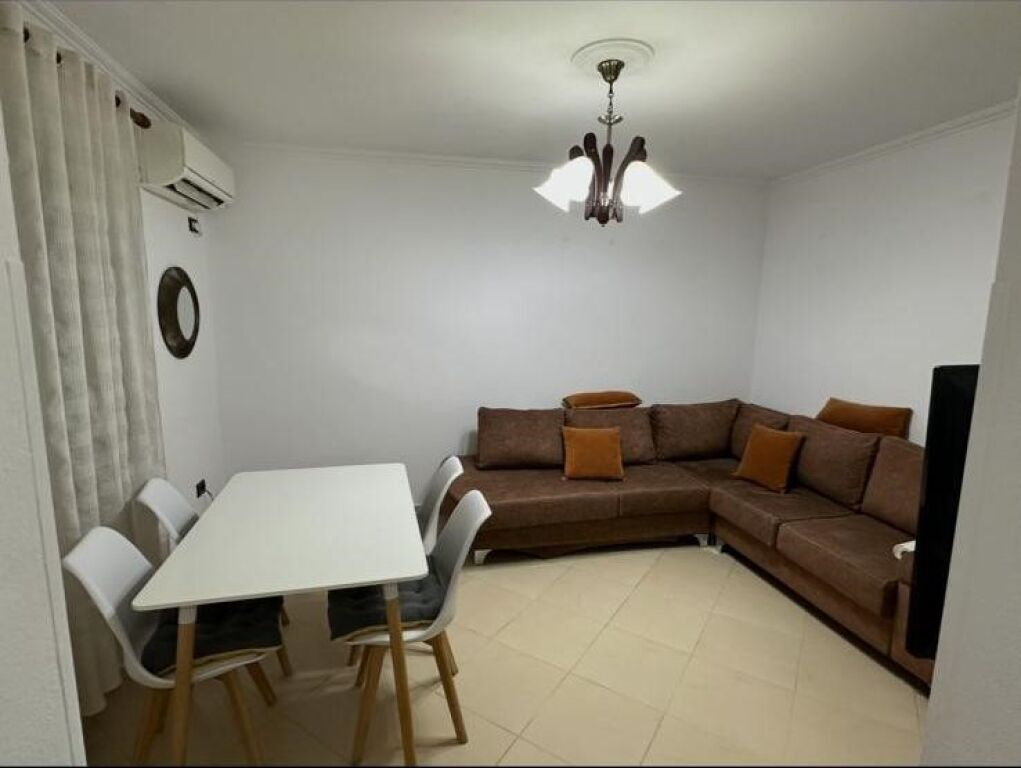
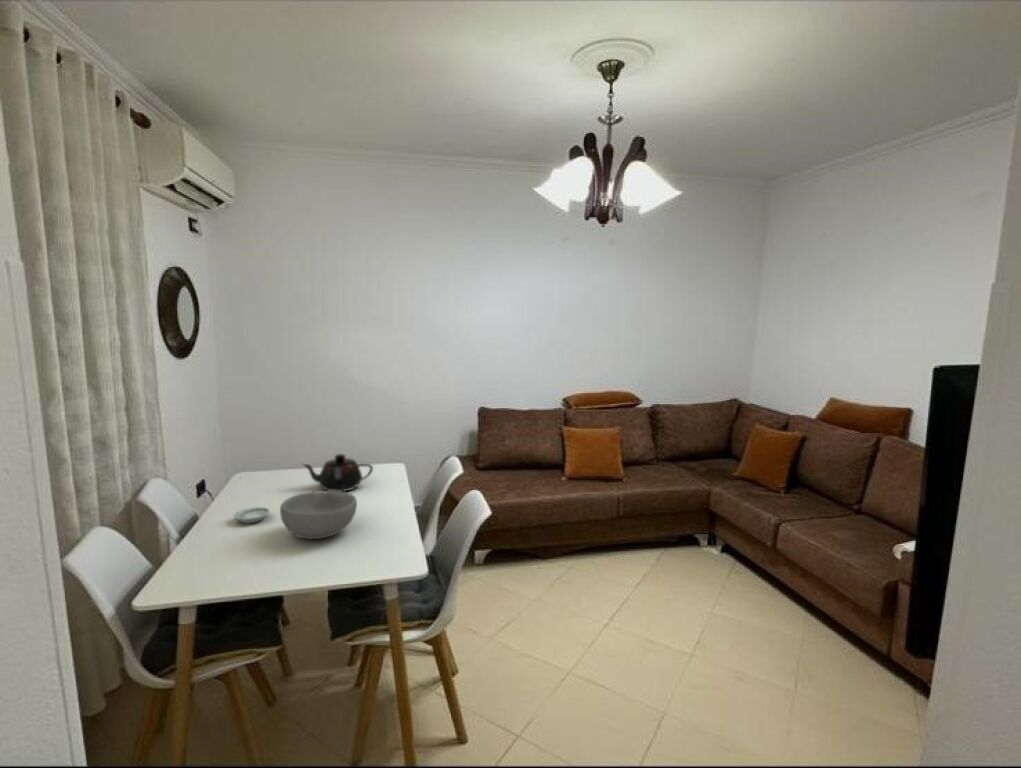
+ bowl [279,490,358,540]
+ teapot [302,453,374,492]
+ saucer [233,506,271,524]
